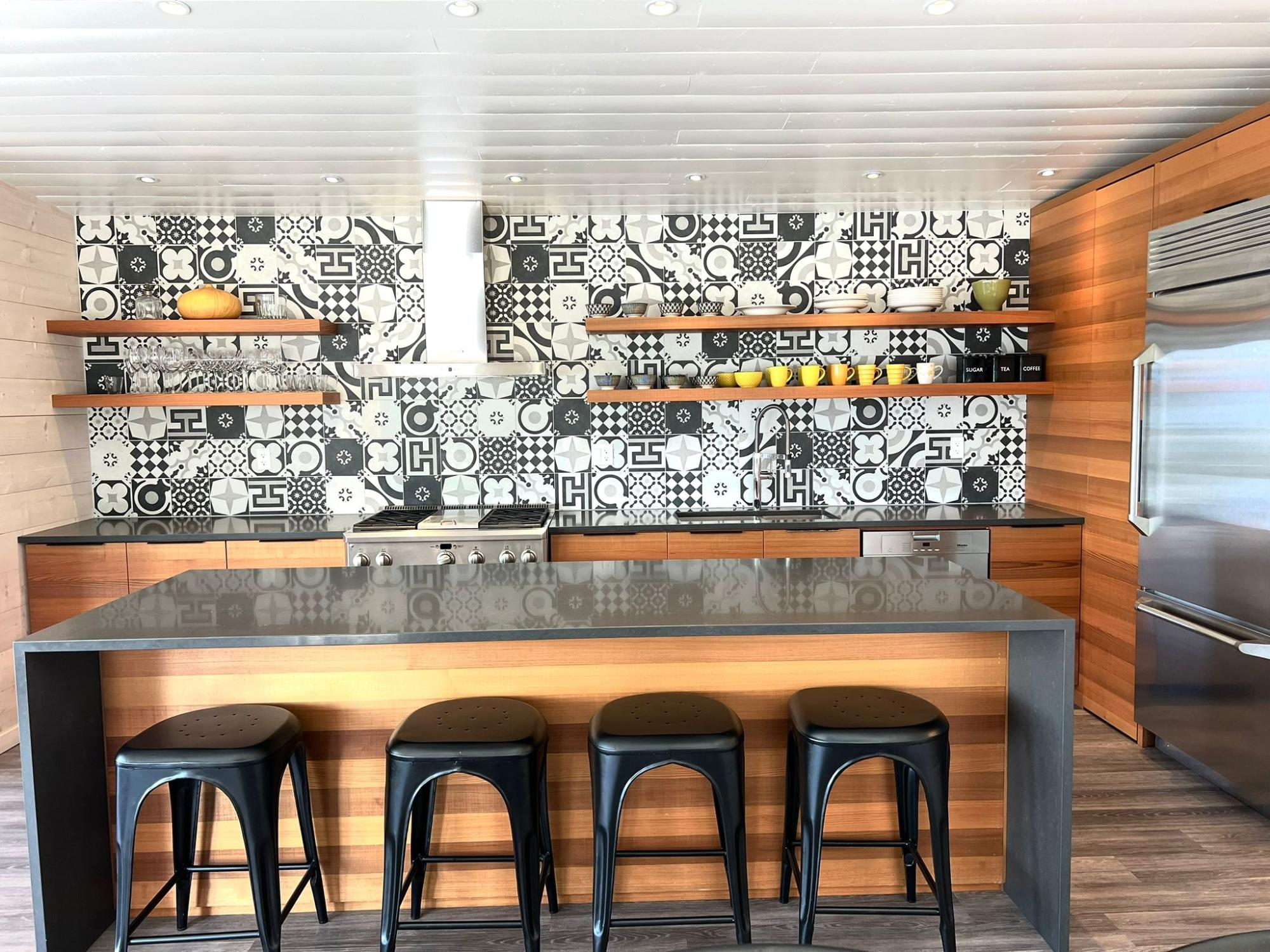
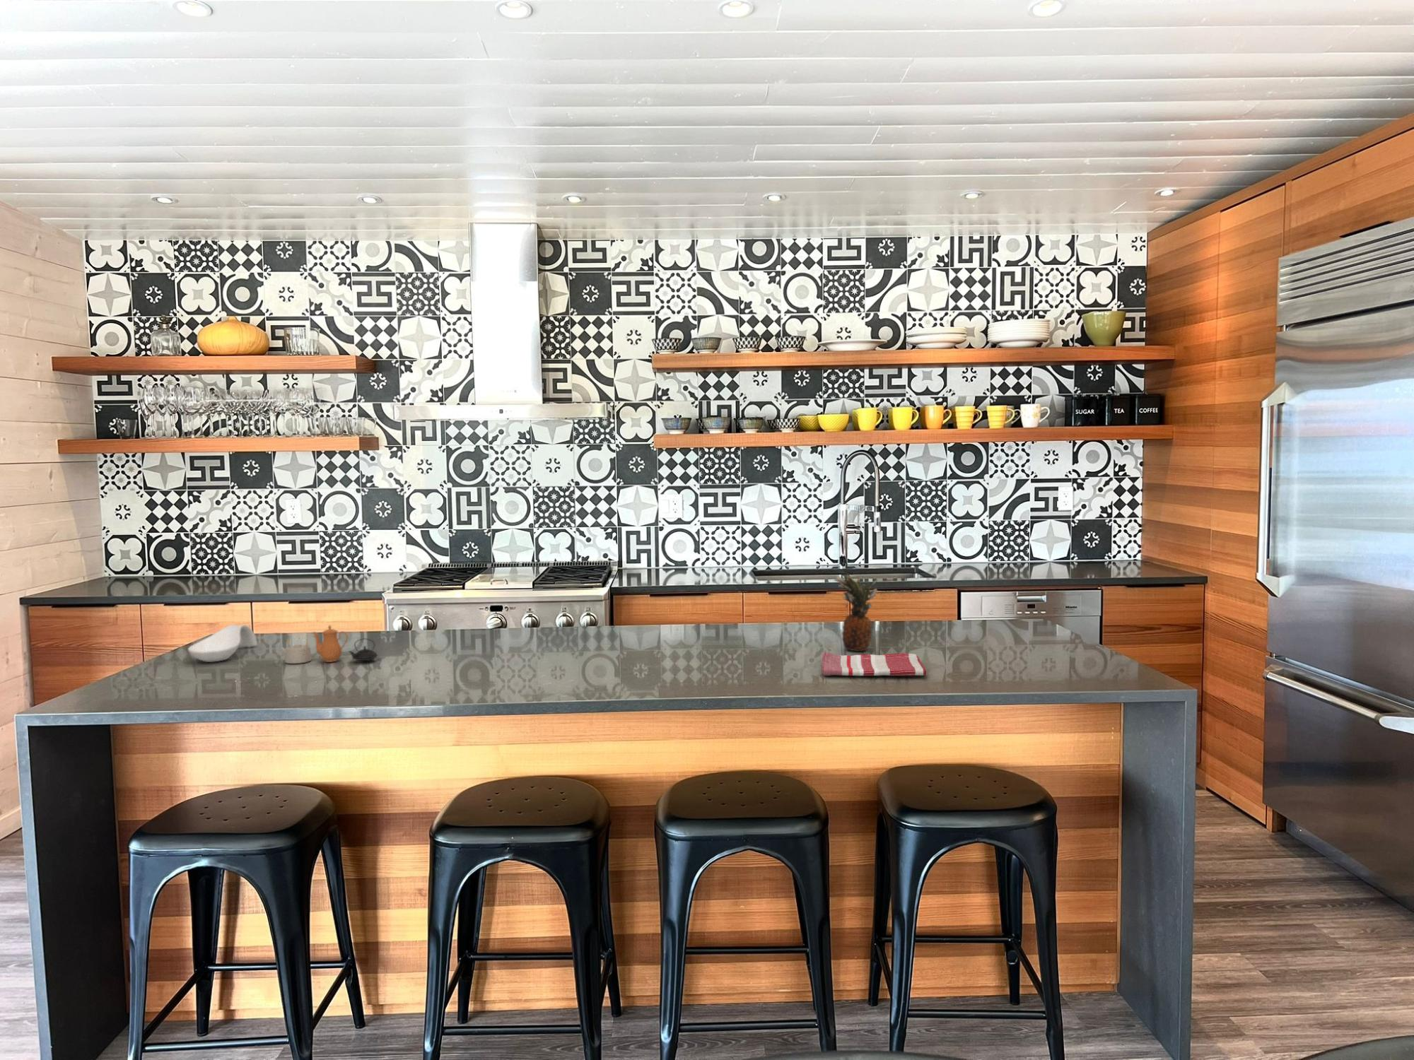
+ fruit [833,573,878,652]
+ spoon rest [187,624,258,662]
+ teapot [279,625,379,665]
+ dish towel [822,651,927,676]
